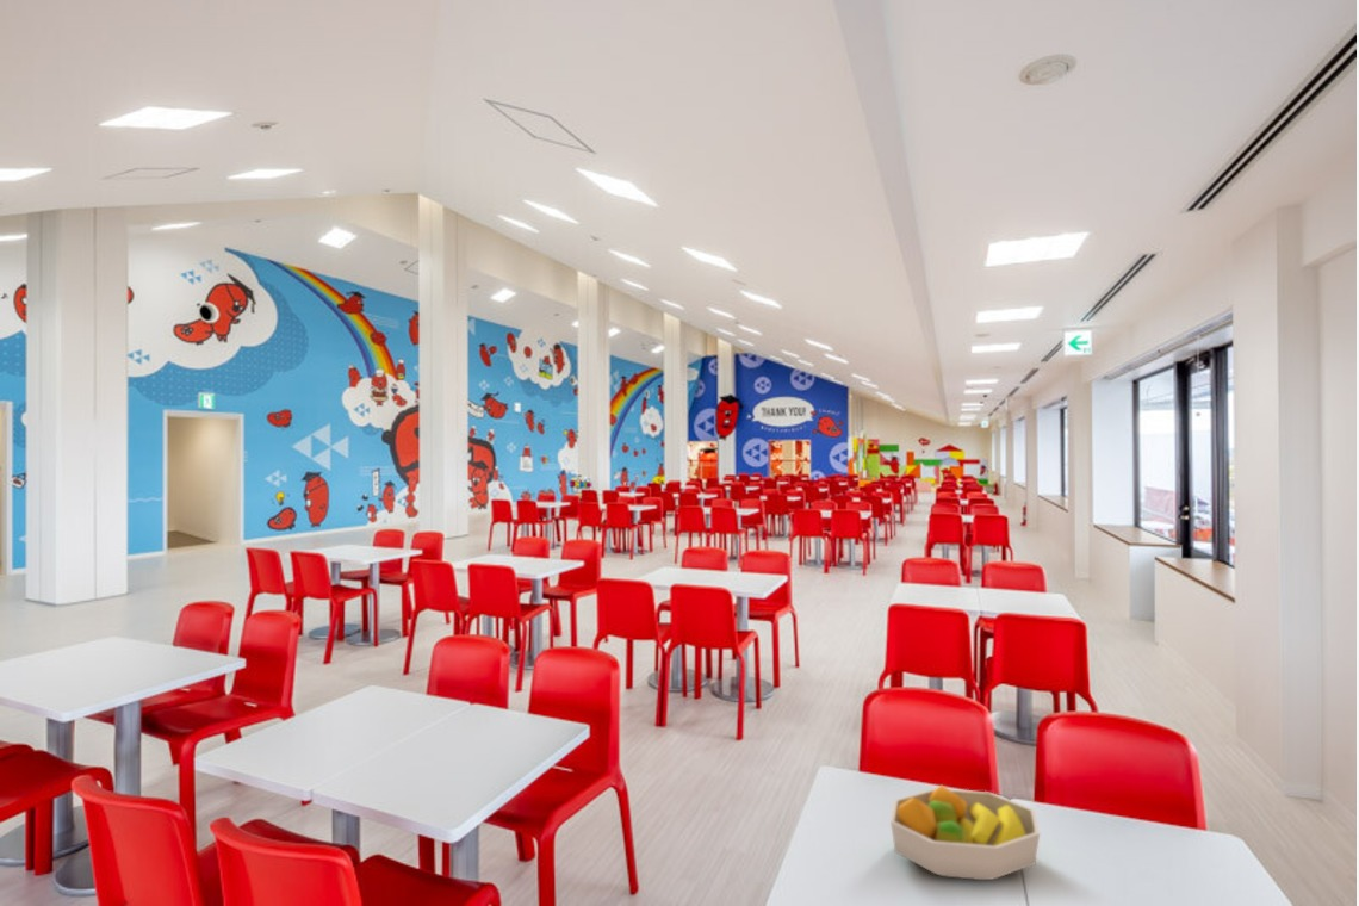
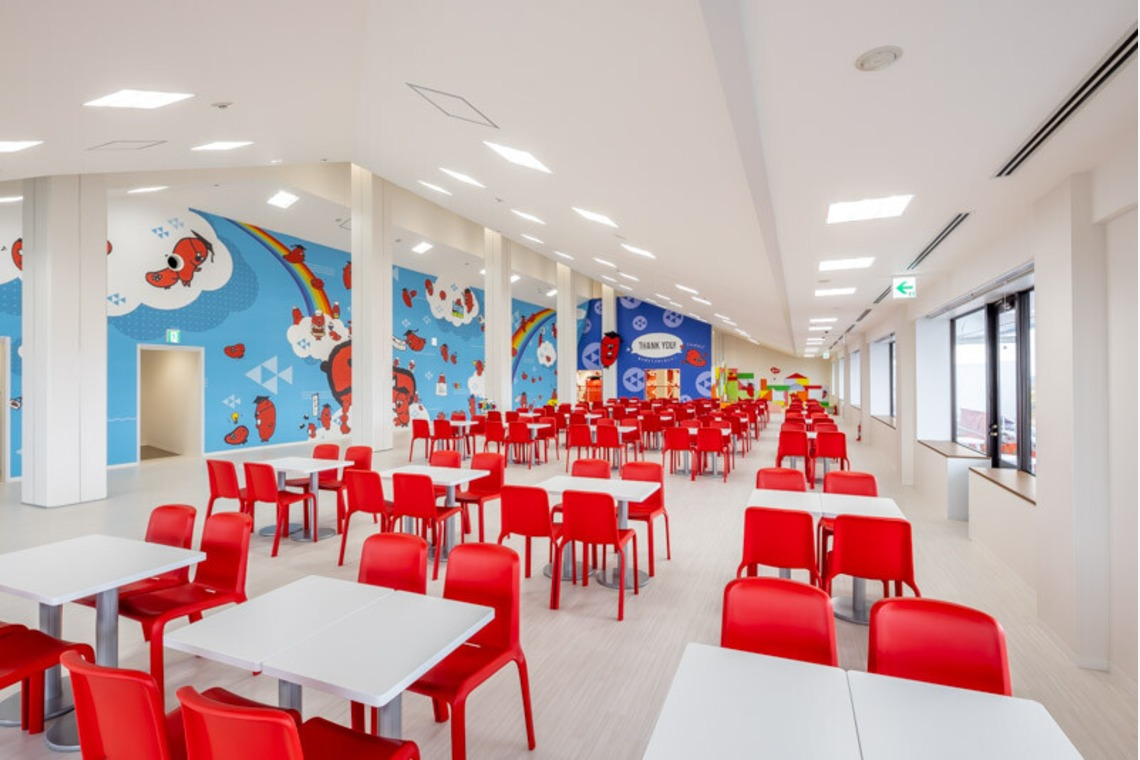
- fruit bowl [889,784,1041,881]
